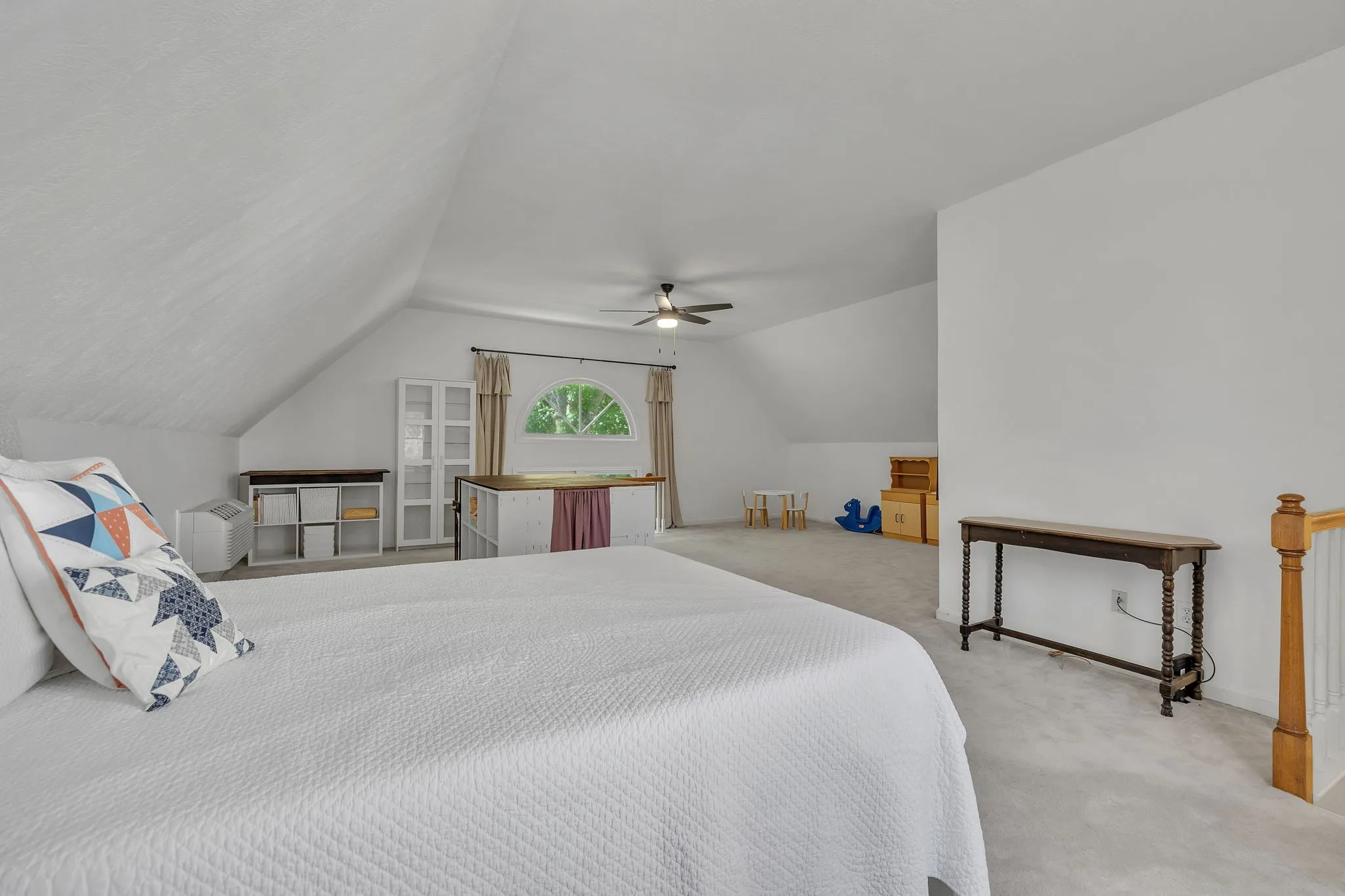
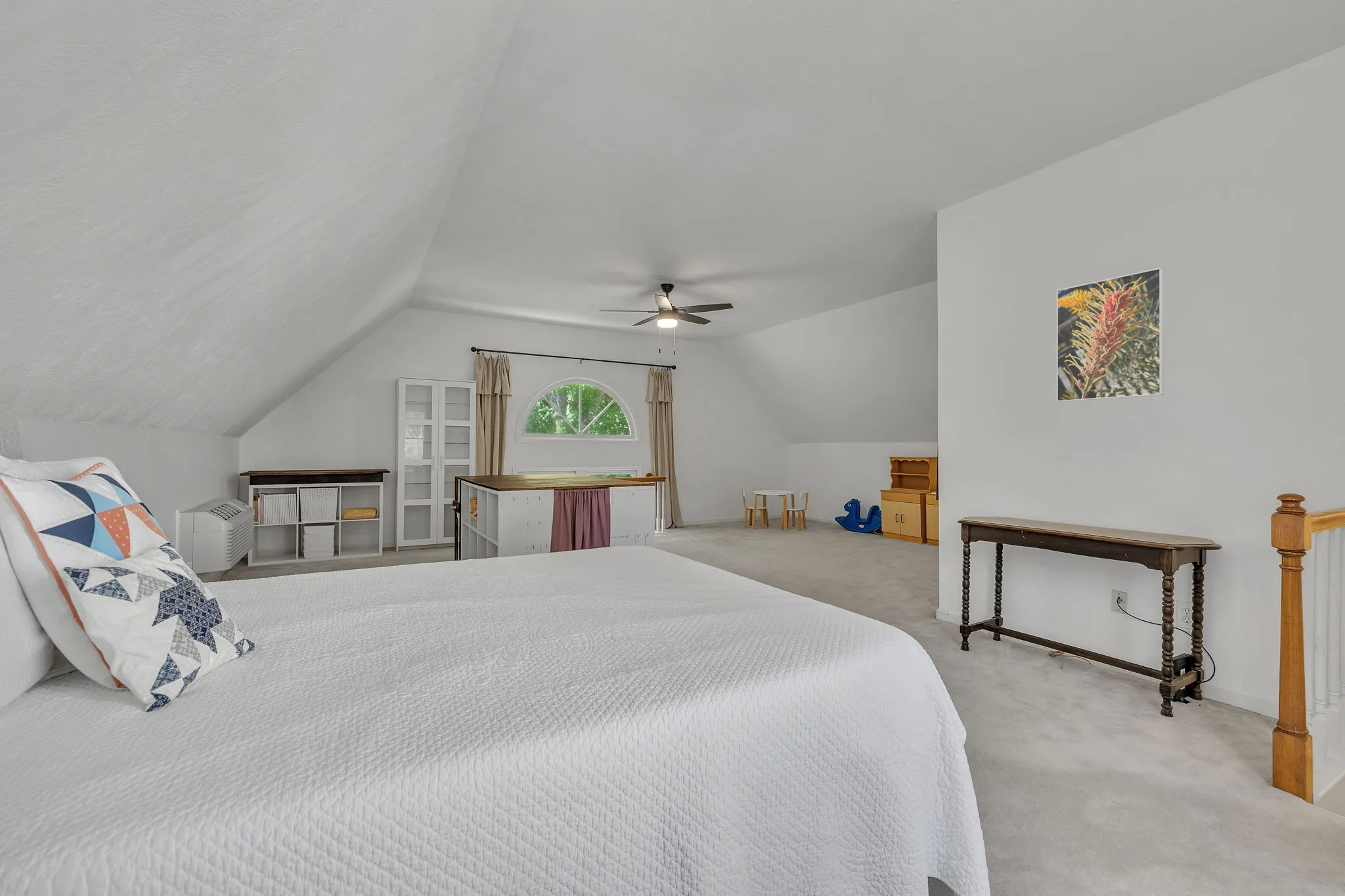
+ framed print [1056,267,1164,402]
